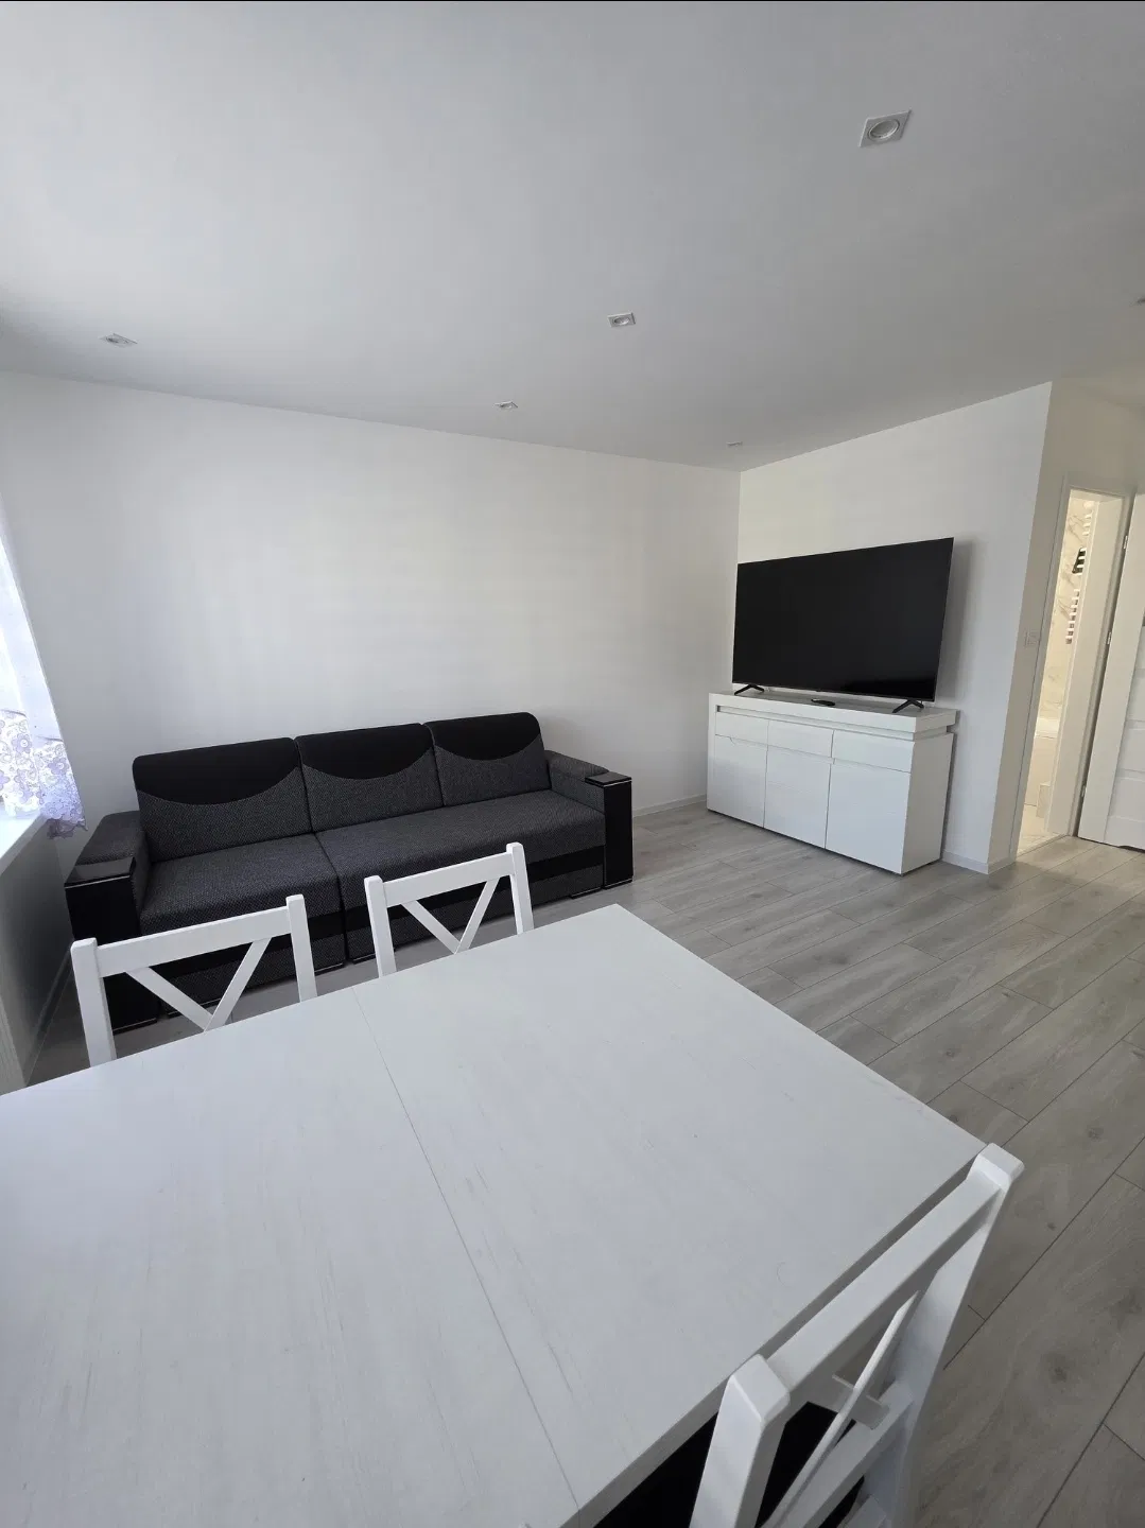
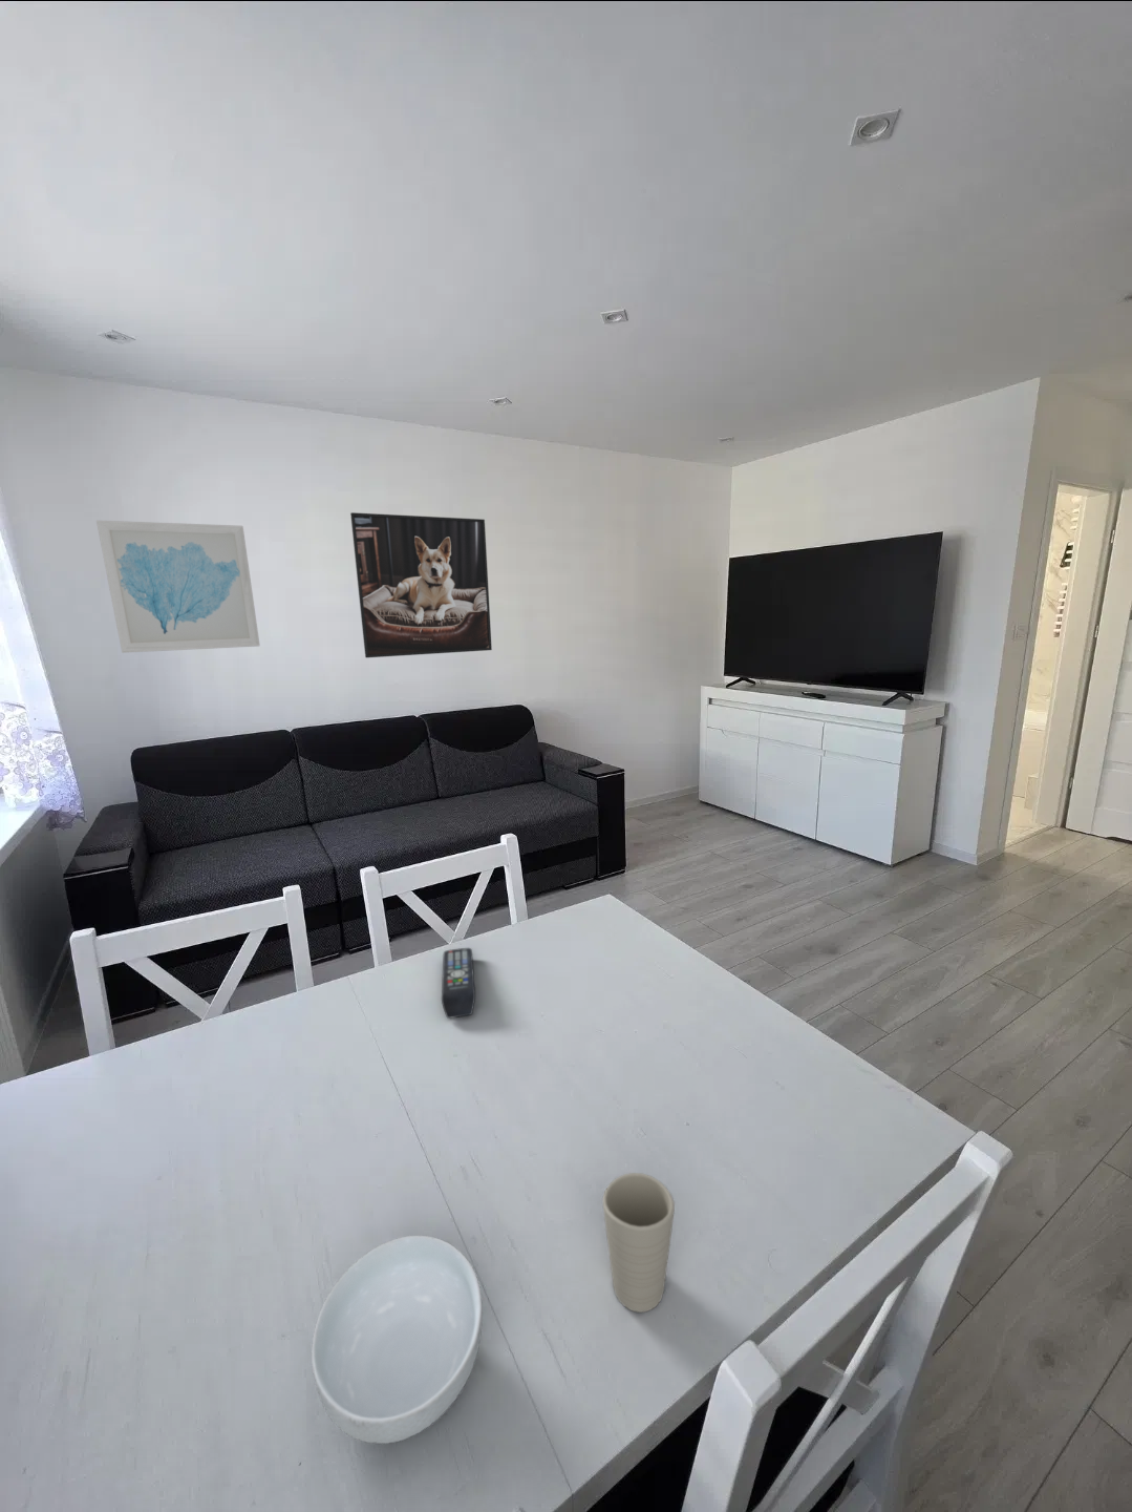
+ cup [602,1172,675,1313]
+ wall art [95,520,262,654]
+ cereal bowl [310,1235,484,1445]
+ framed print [350,512,493,658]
+ remote control [441,947,477,1019]
